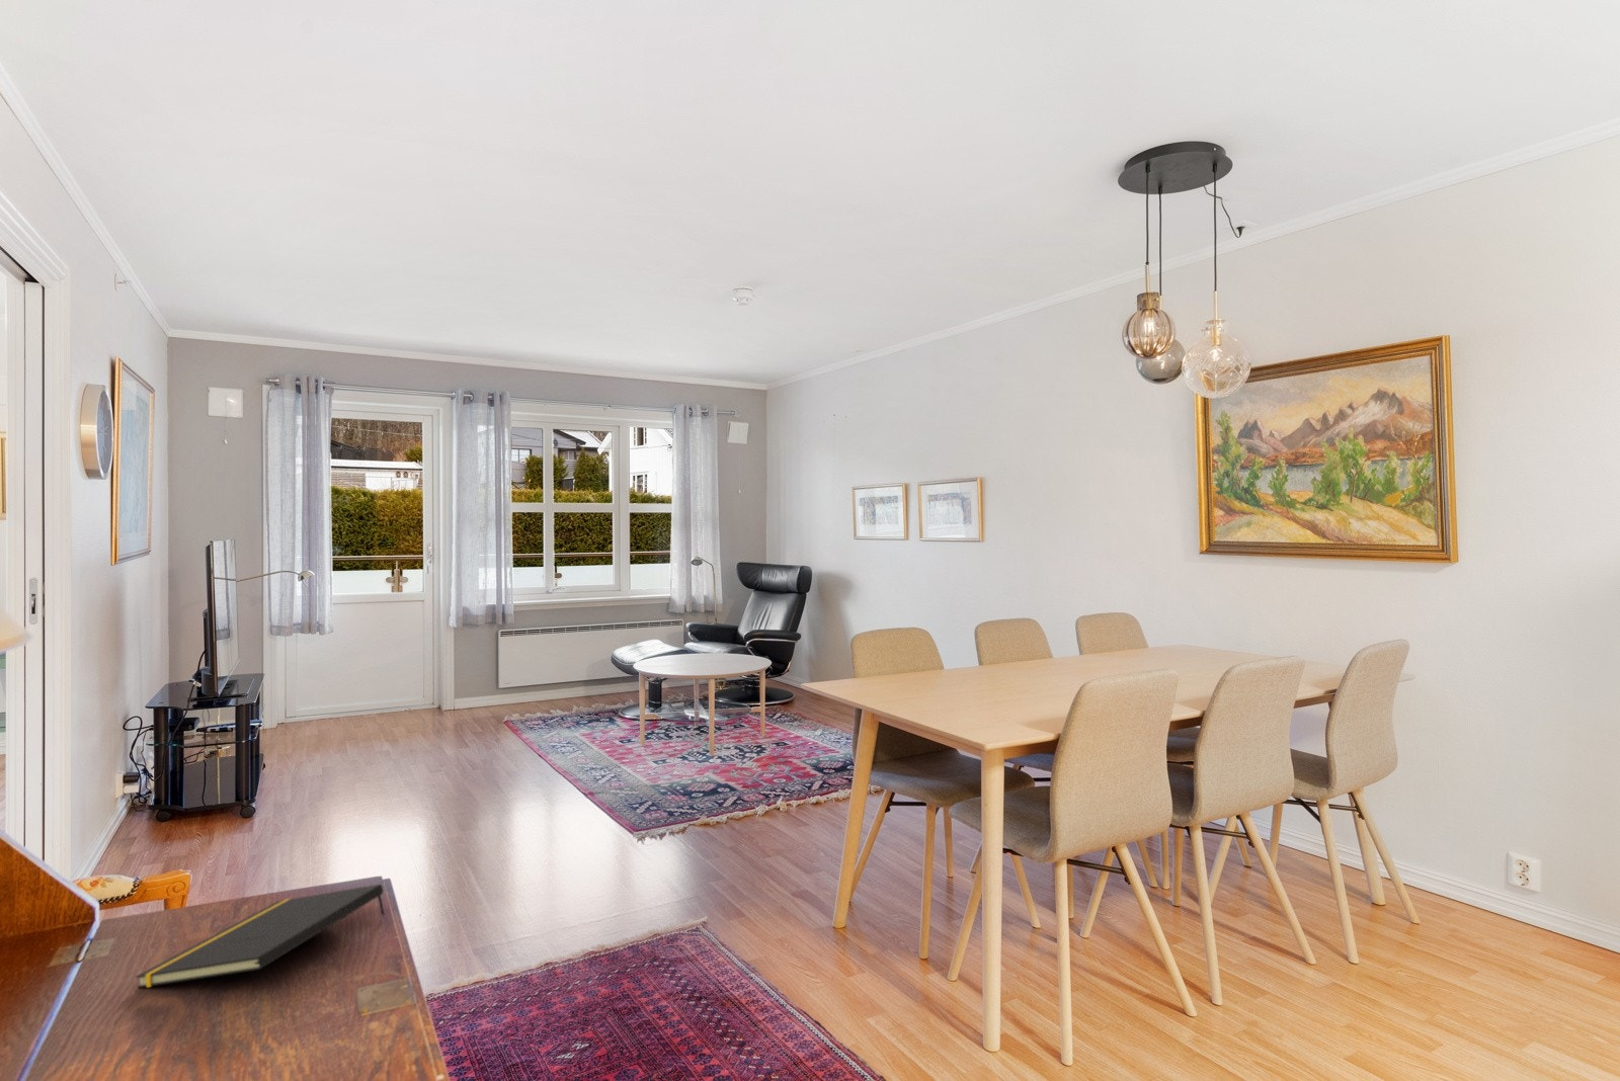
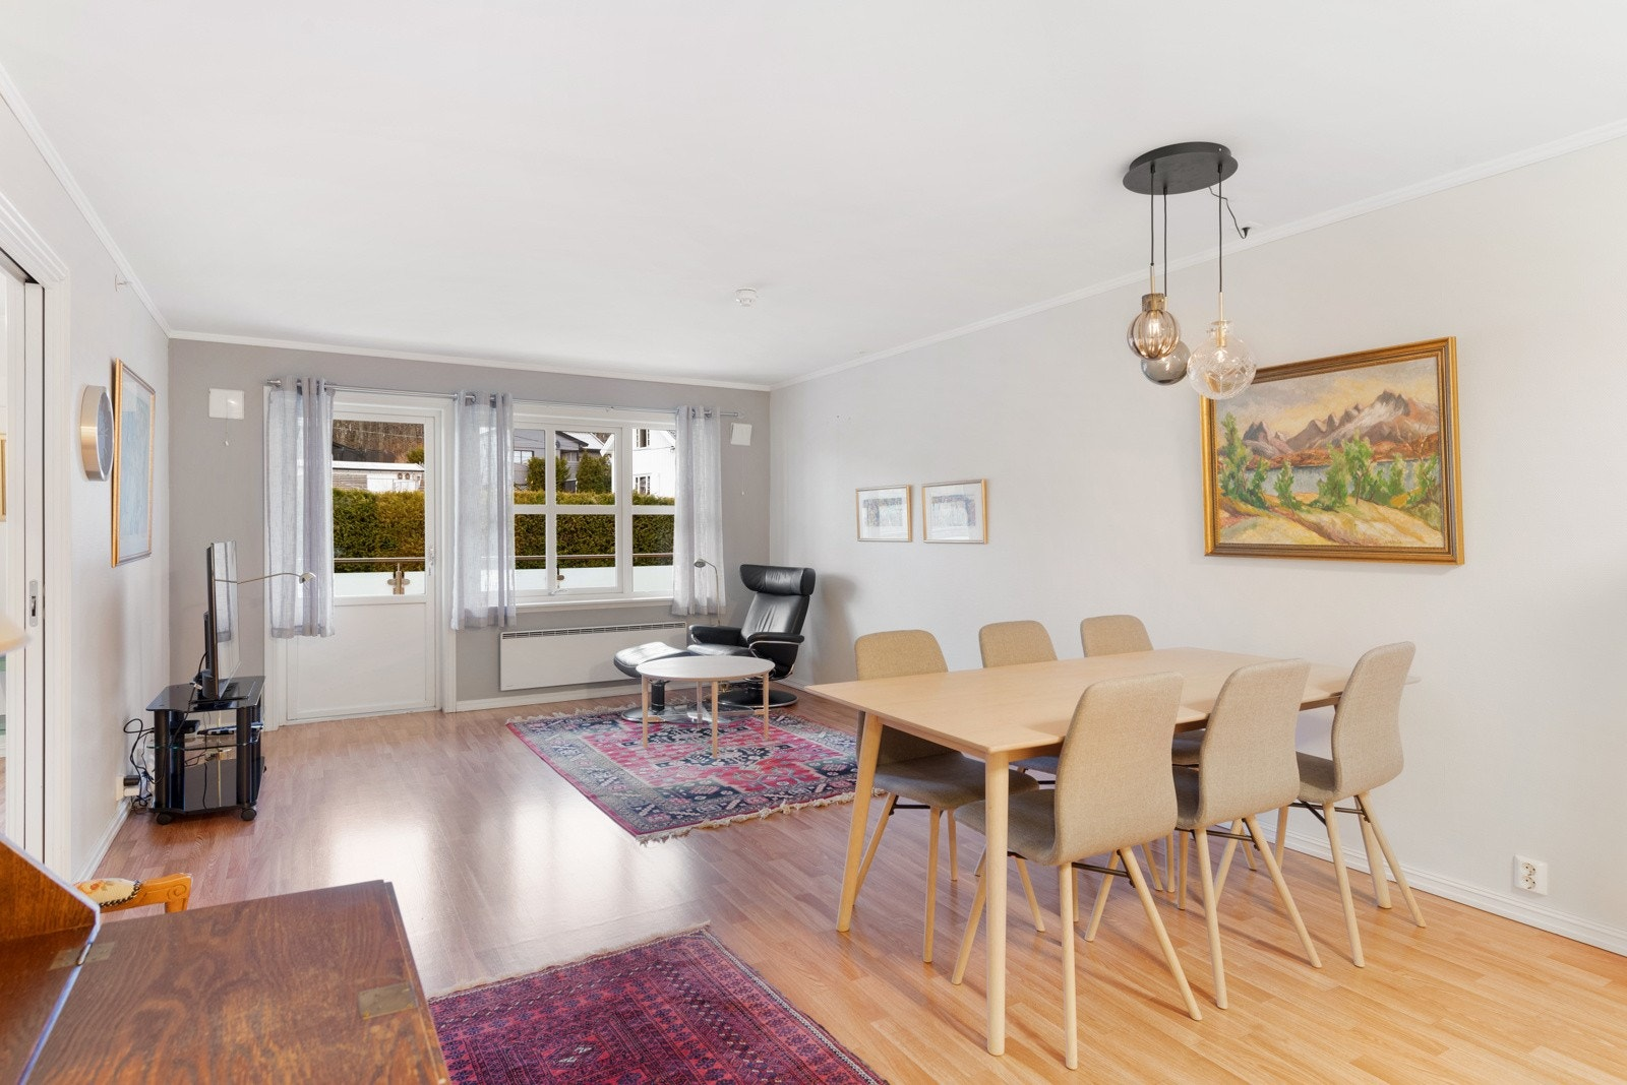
- notepad [135,883,386,989]
